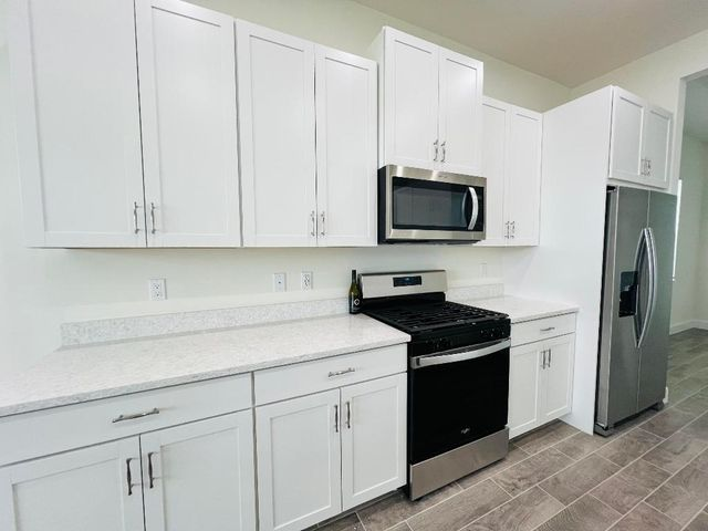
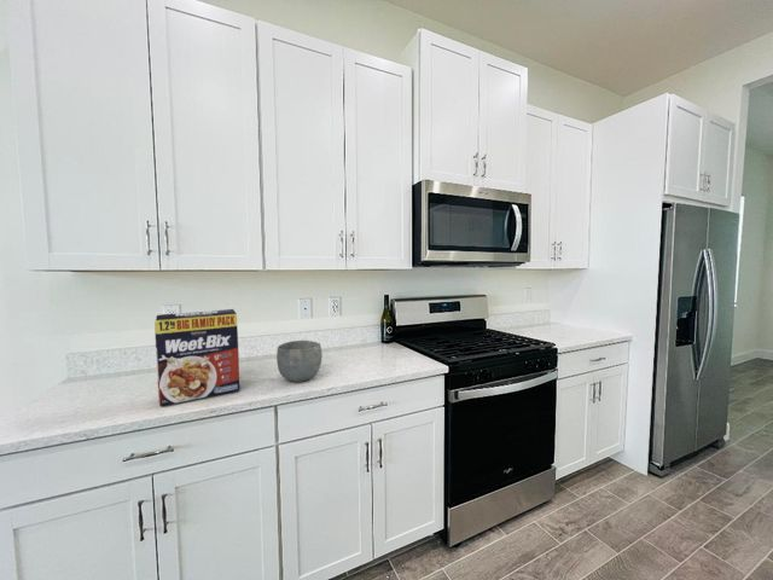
+ bowl [275,340,324,383]
+ cereal box [153,308,240,407]
